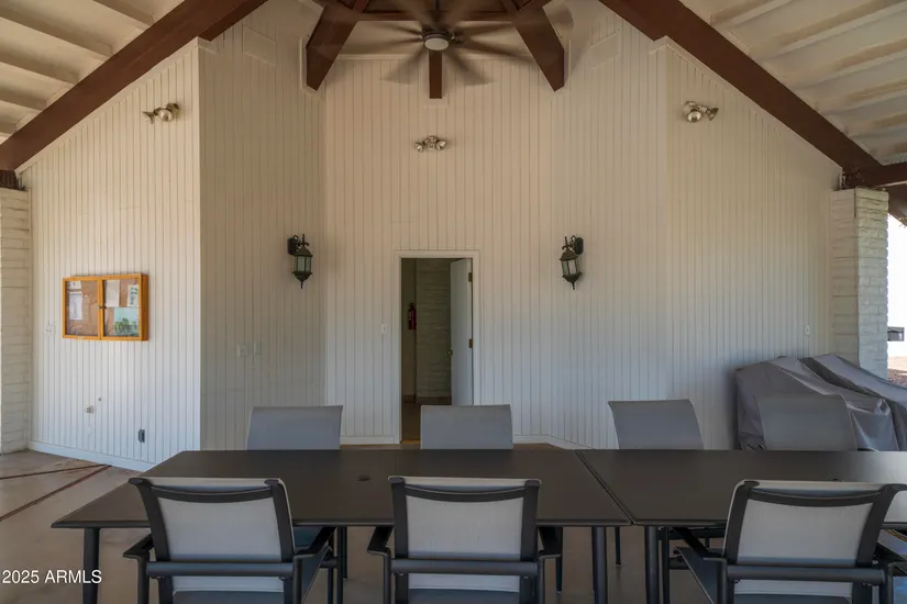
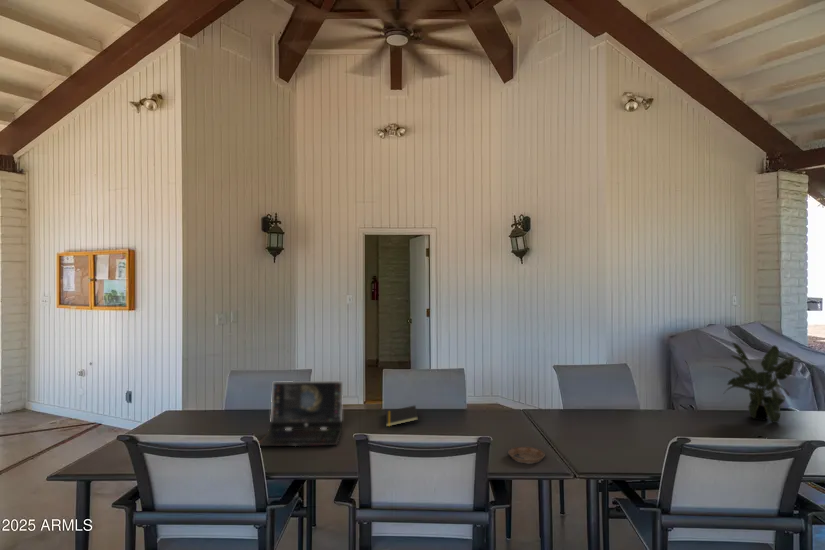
+ laptop computer [258,380,344,447]
+ saucer [507,446,546,464]
+ notepad [385,404,419,428]
+ potted plant [713,342,799,424]
